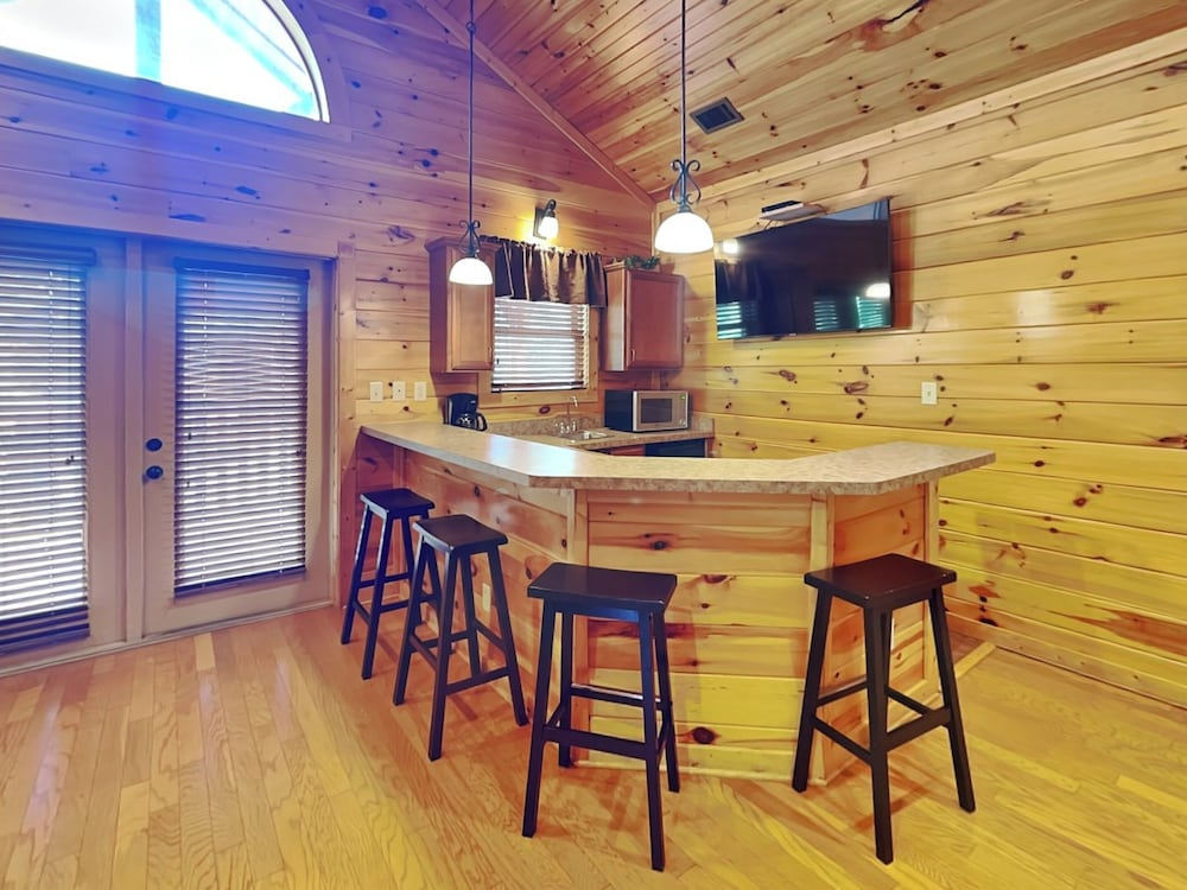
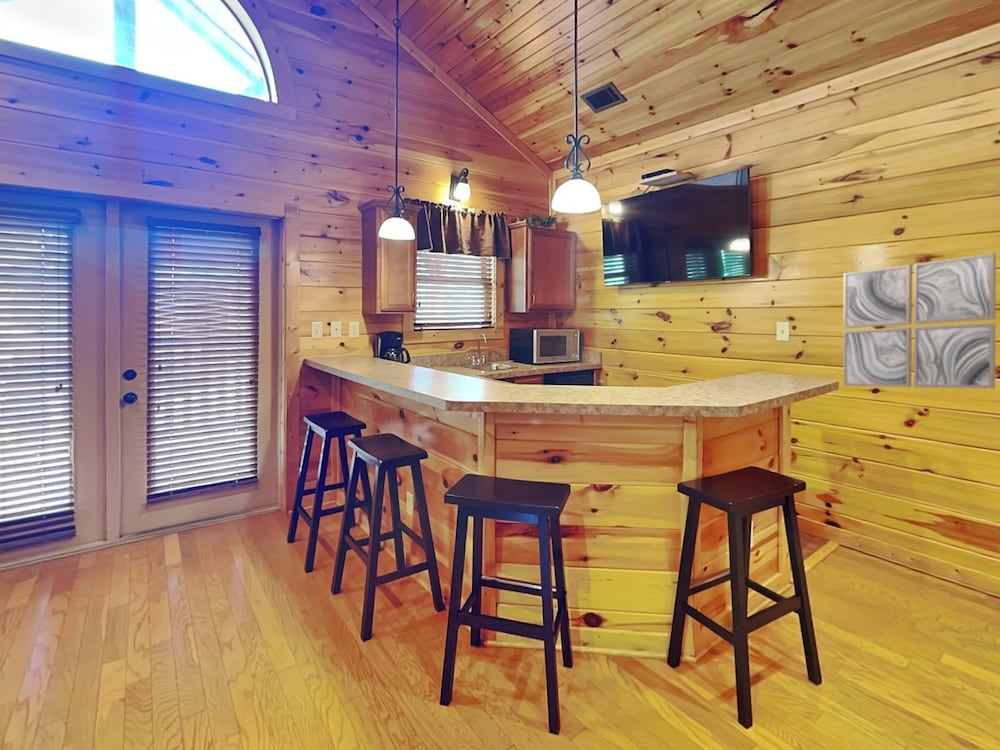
+ wall art [842,252,997,390]
